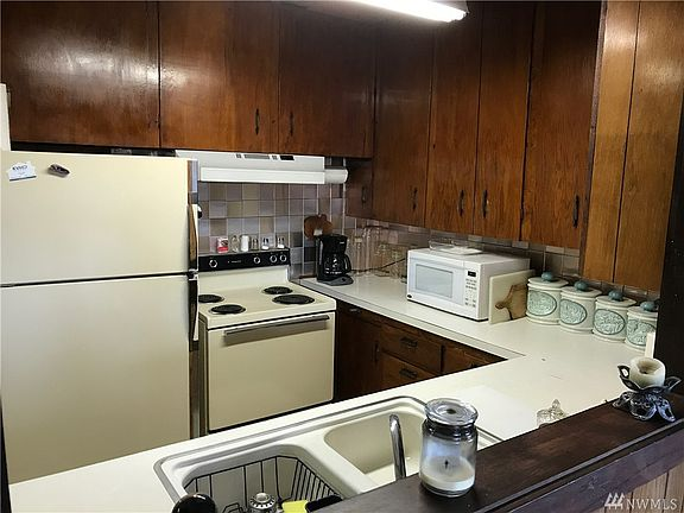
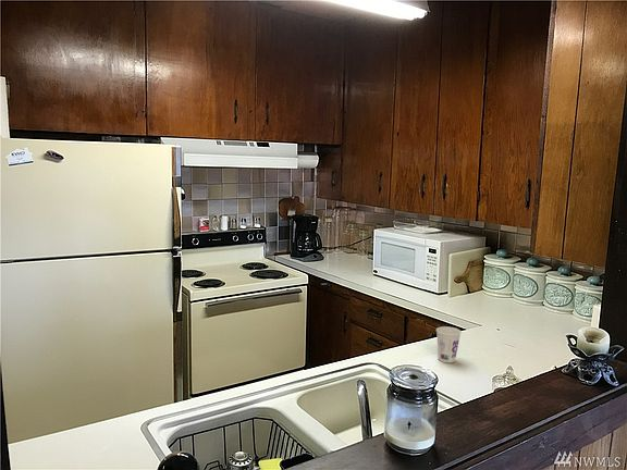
+ cup [435,325,463,363]
